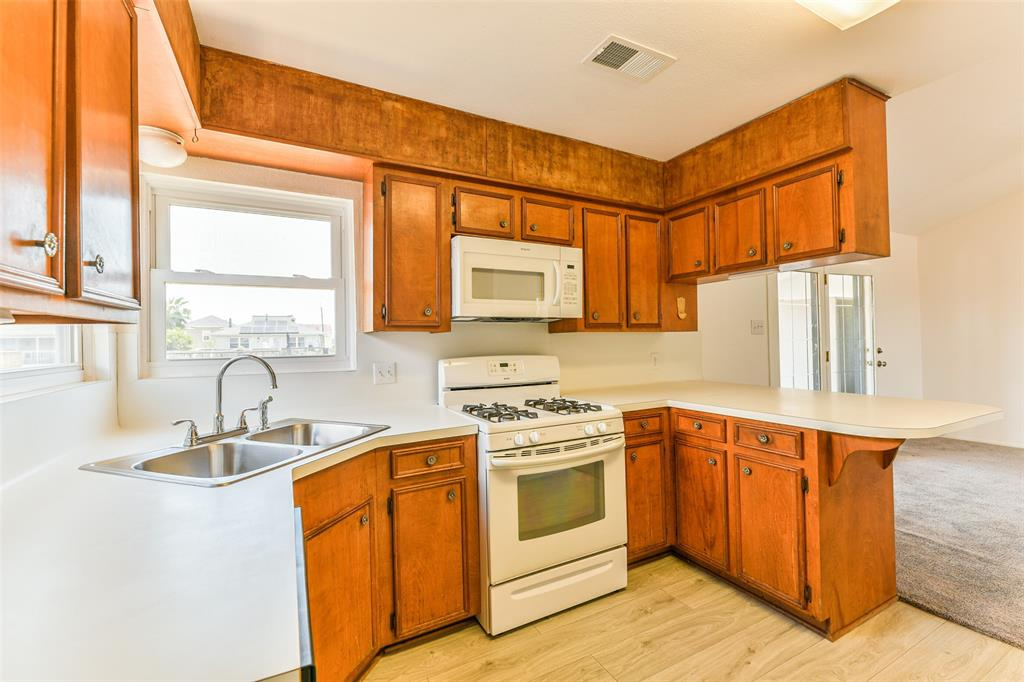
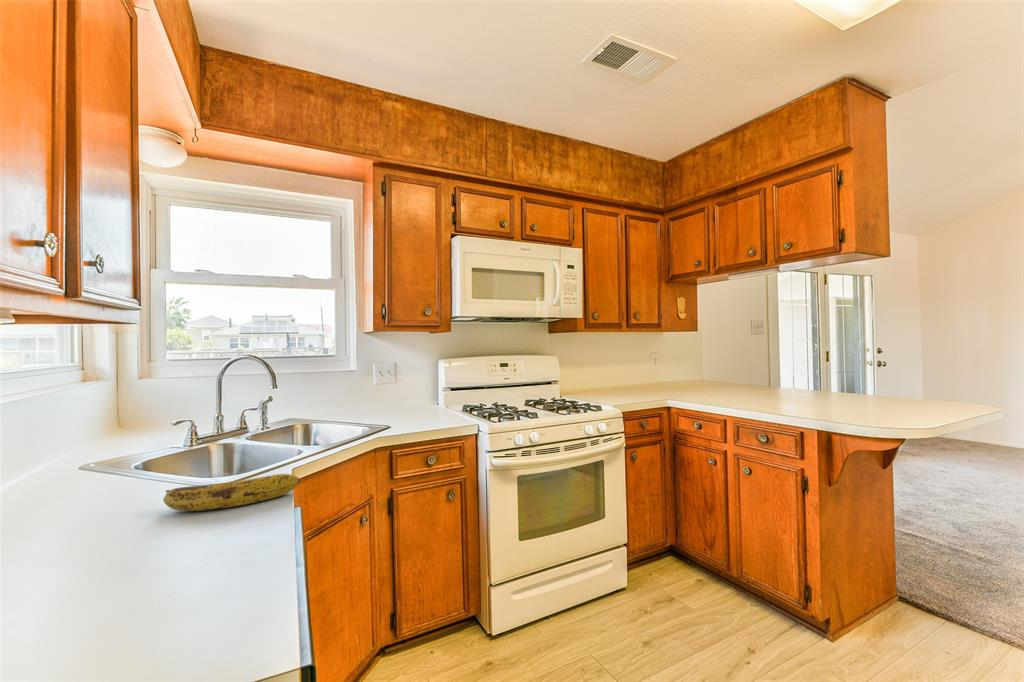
+ fruit [162,473,301,512]
